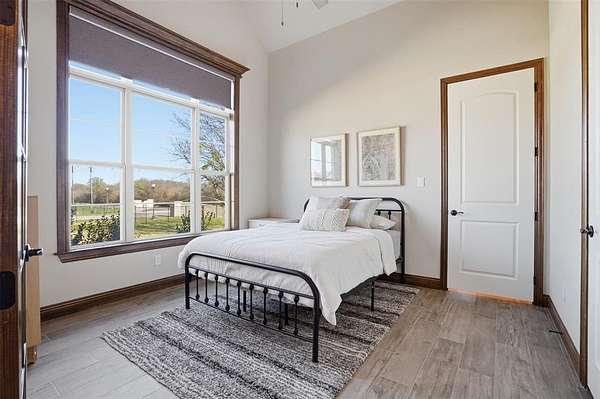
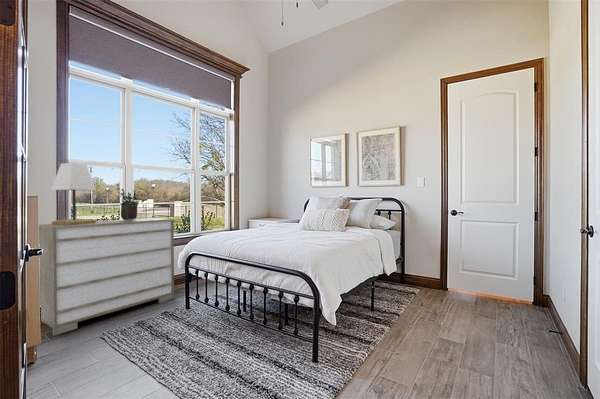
+ dresser [38,217,175,336]
+ lamp [50,162,97,225]
+ potted plant [116,183,141,220]
